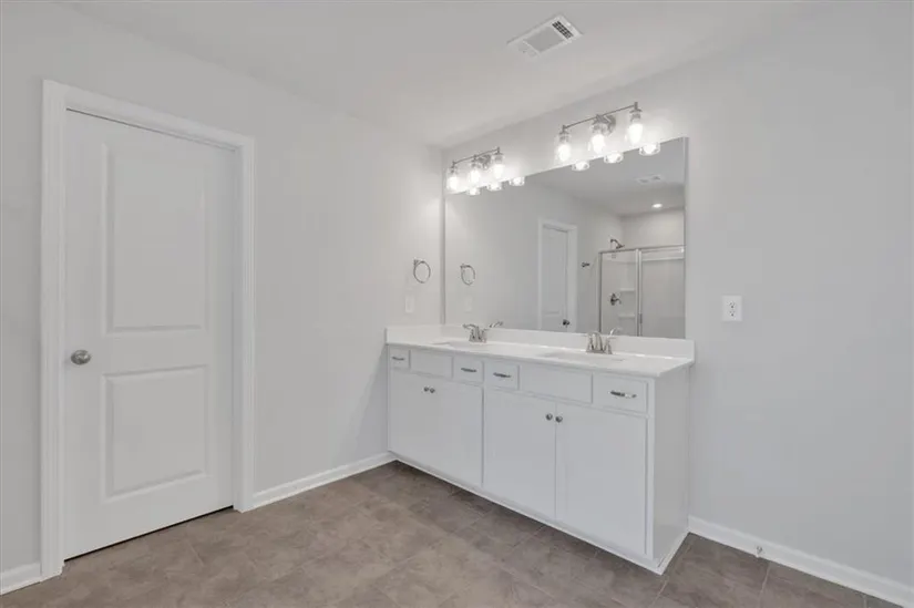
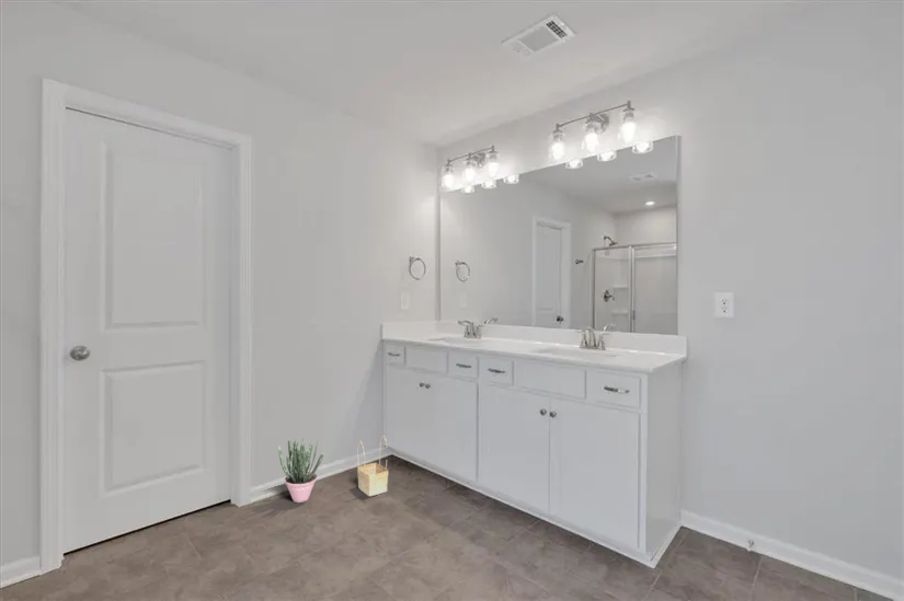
+ potted plant [277,438,325,504]
+ basket [356,435,389,497]
